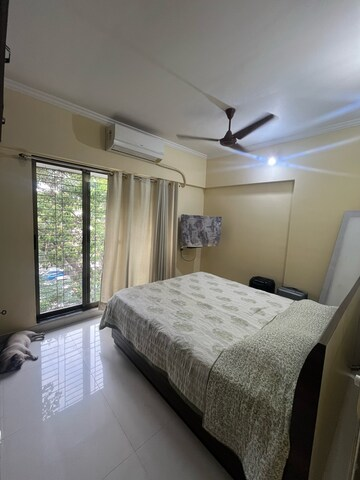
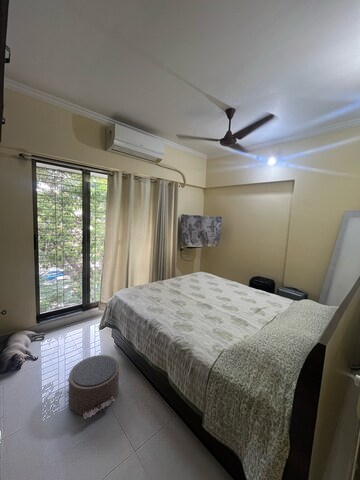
+ pouf [66,354,120,420]
